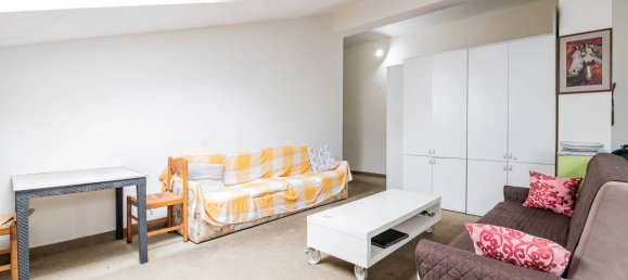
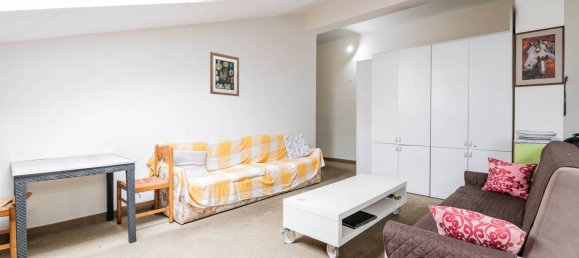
+ wall art [209,51,240,97]
